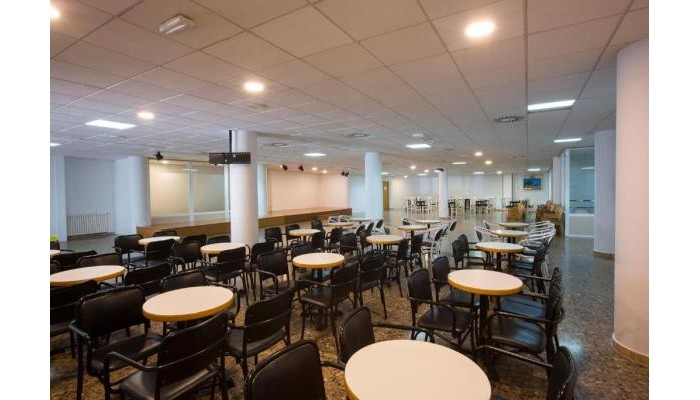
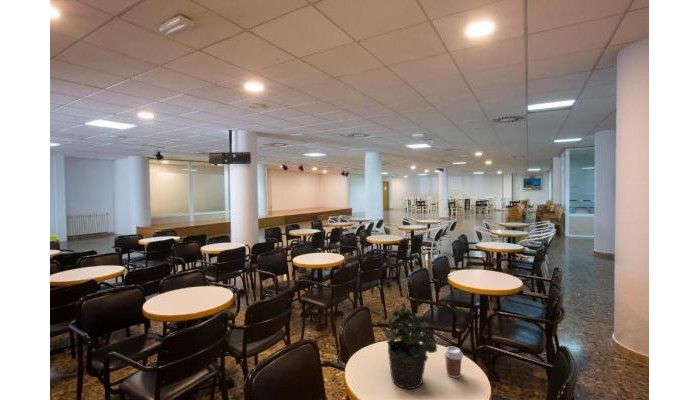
+ coffee cup [443,345,464,379]
+ potted plant [381,302,439,390]
